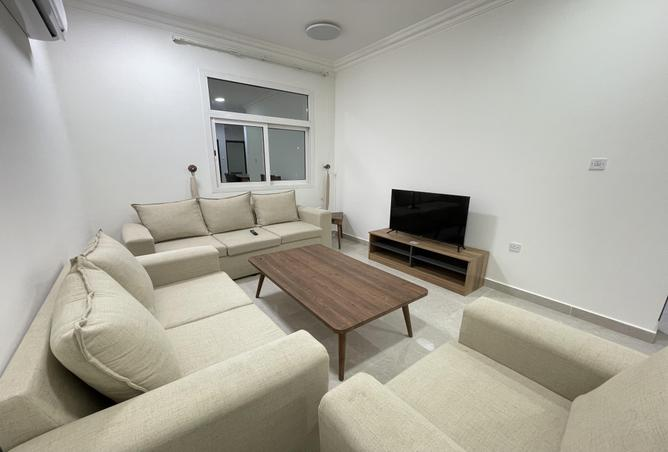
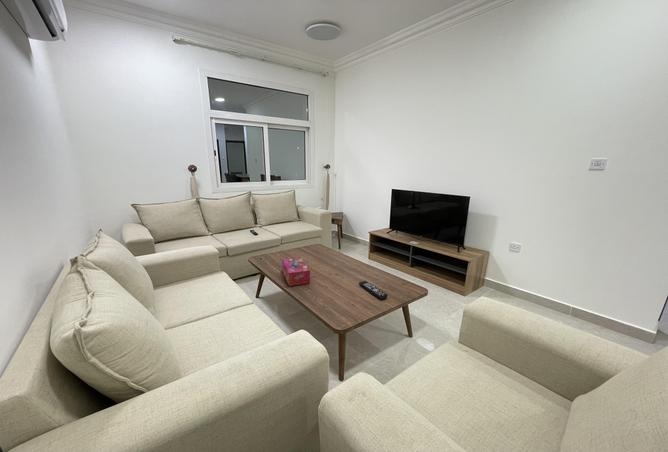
+ remote control [358,280,389,300]
+ tissue box [281,256,311,287]
